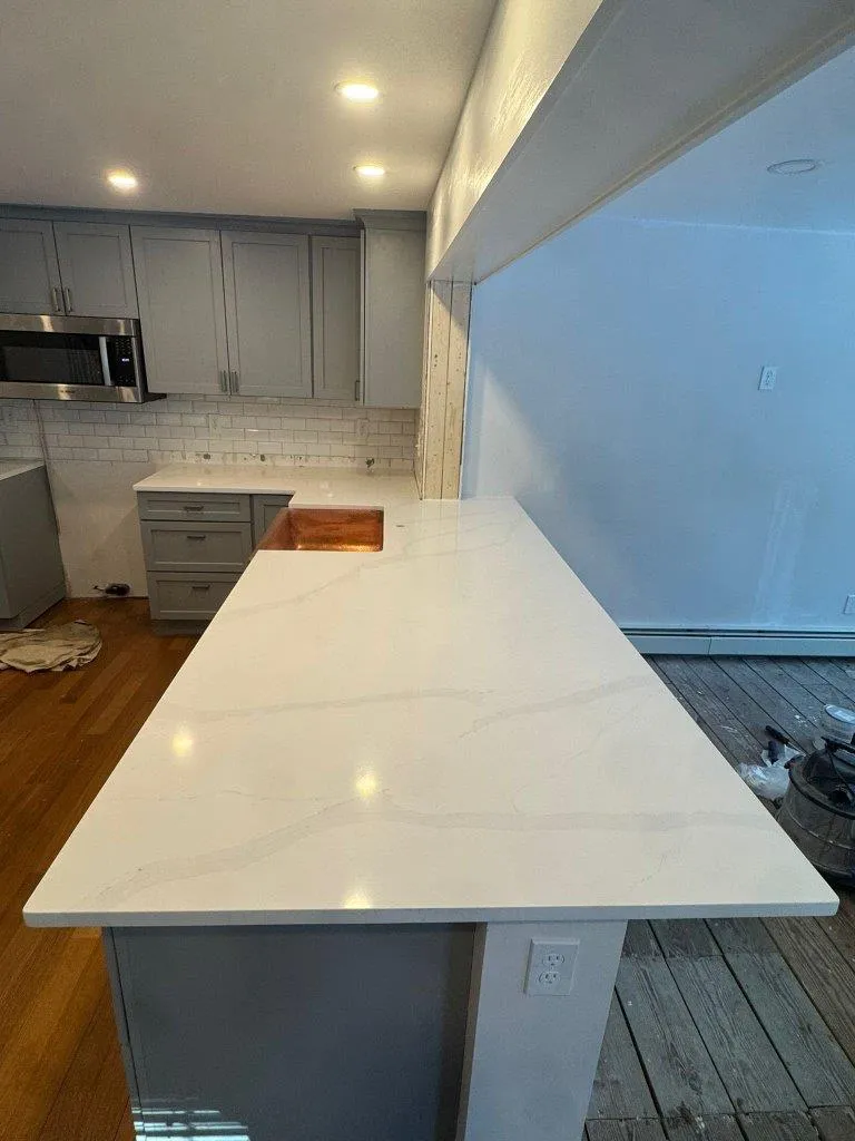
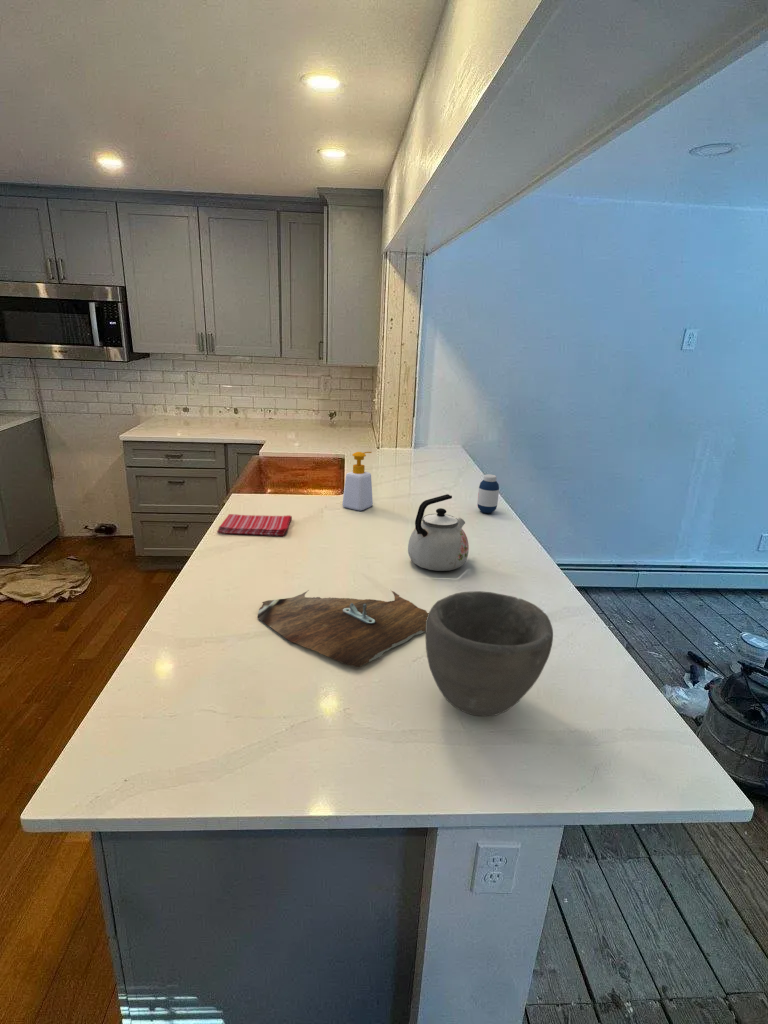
+ cutting board [257,589,429,668]
+ kettle [407,493,470,572]
+ bowl [424,590,554,717]
+ dish towel [216,513,293,537]
+ medicine bottle [477,473,500,514]
+ soap bottle [341,451,374,512]
